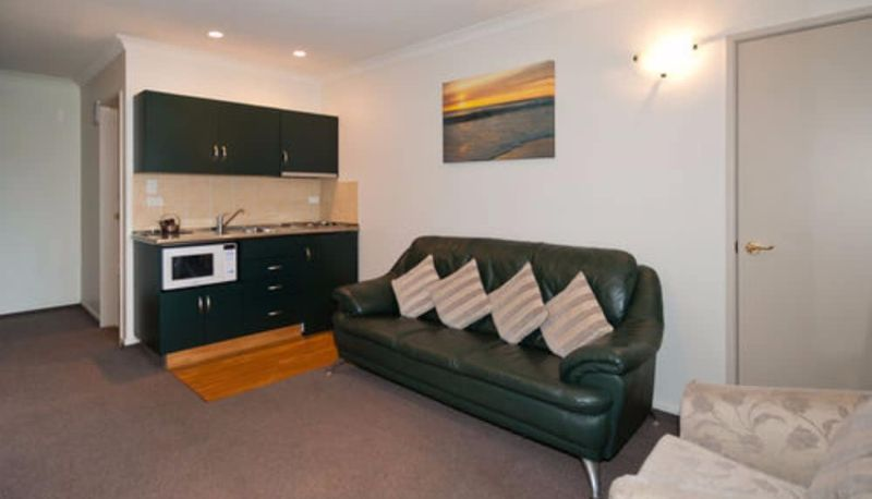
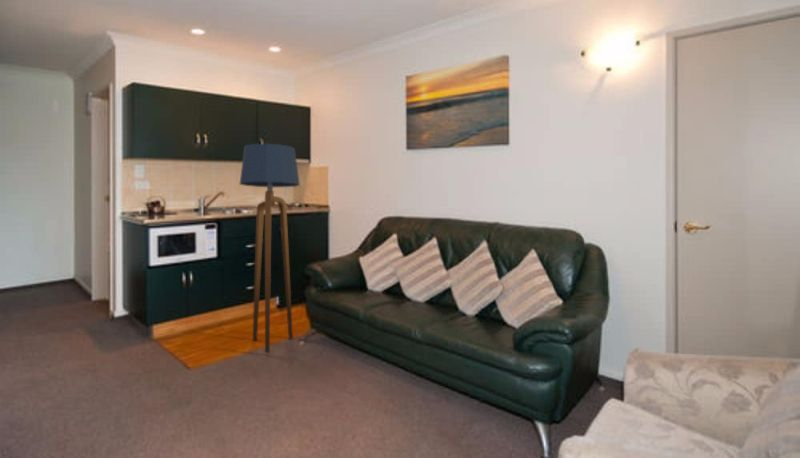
+ floor lamp [239,143,301,354]
